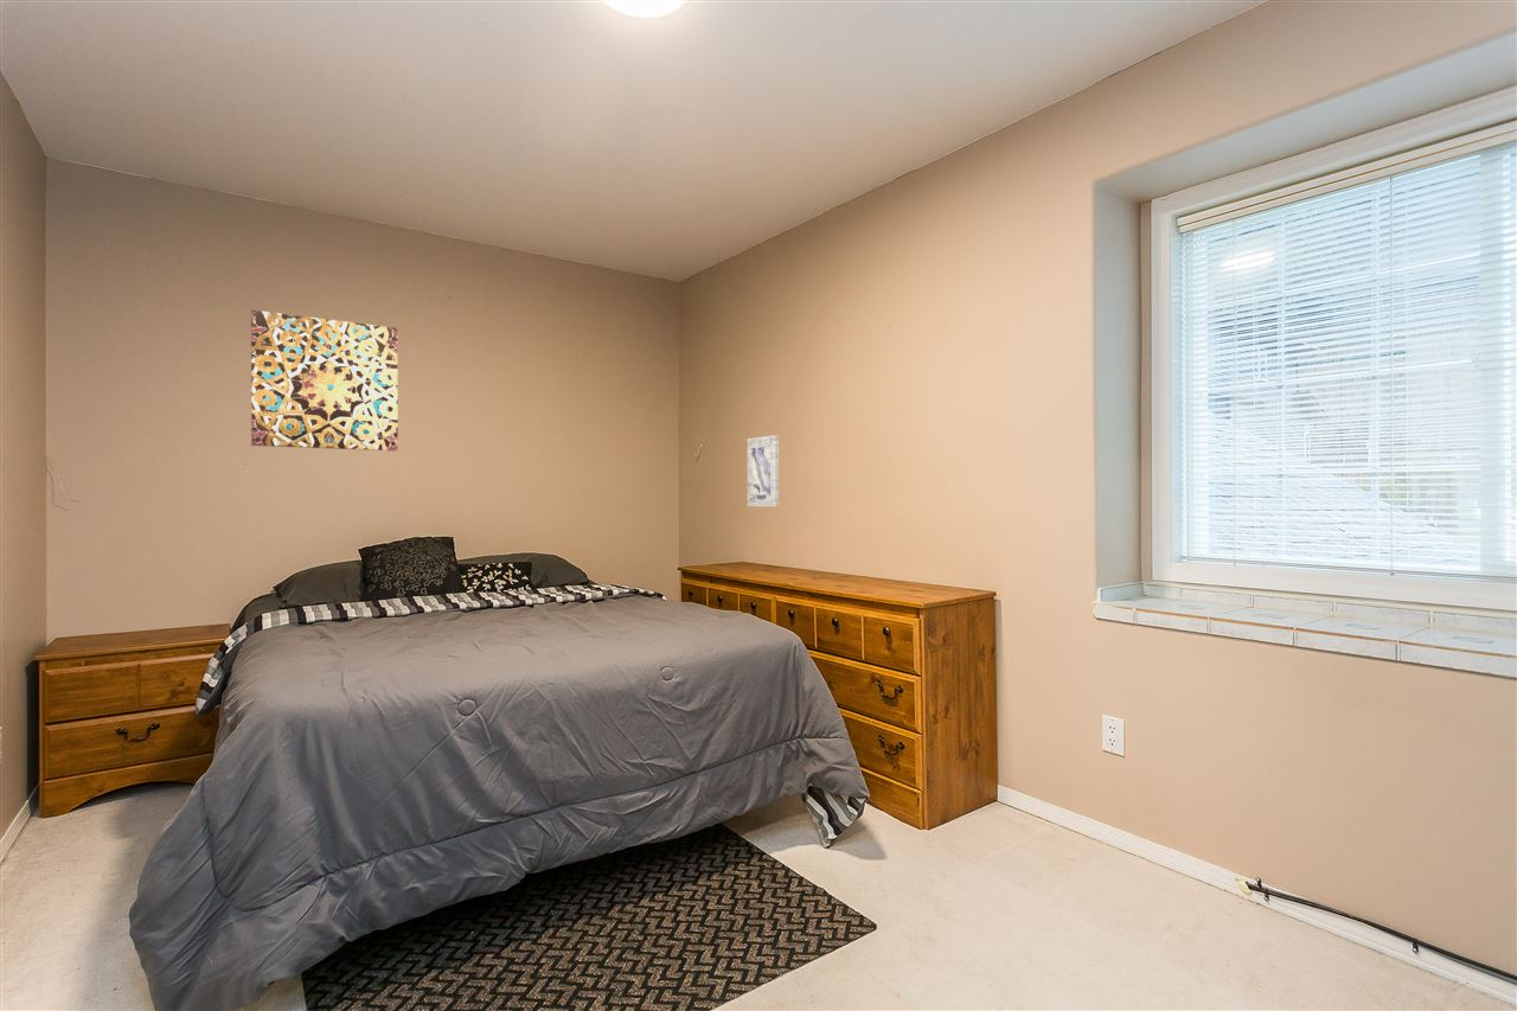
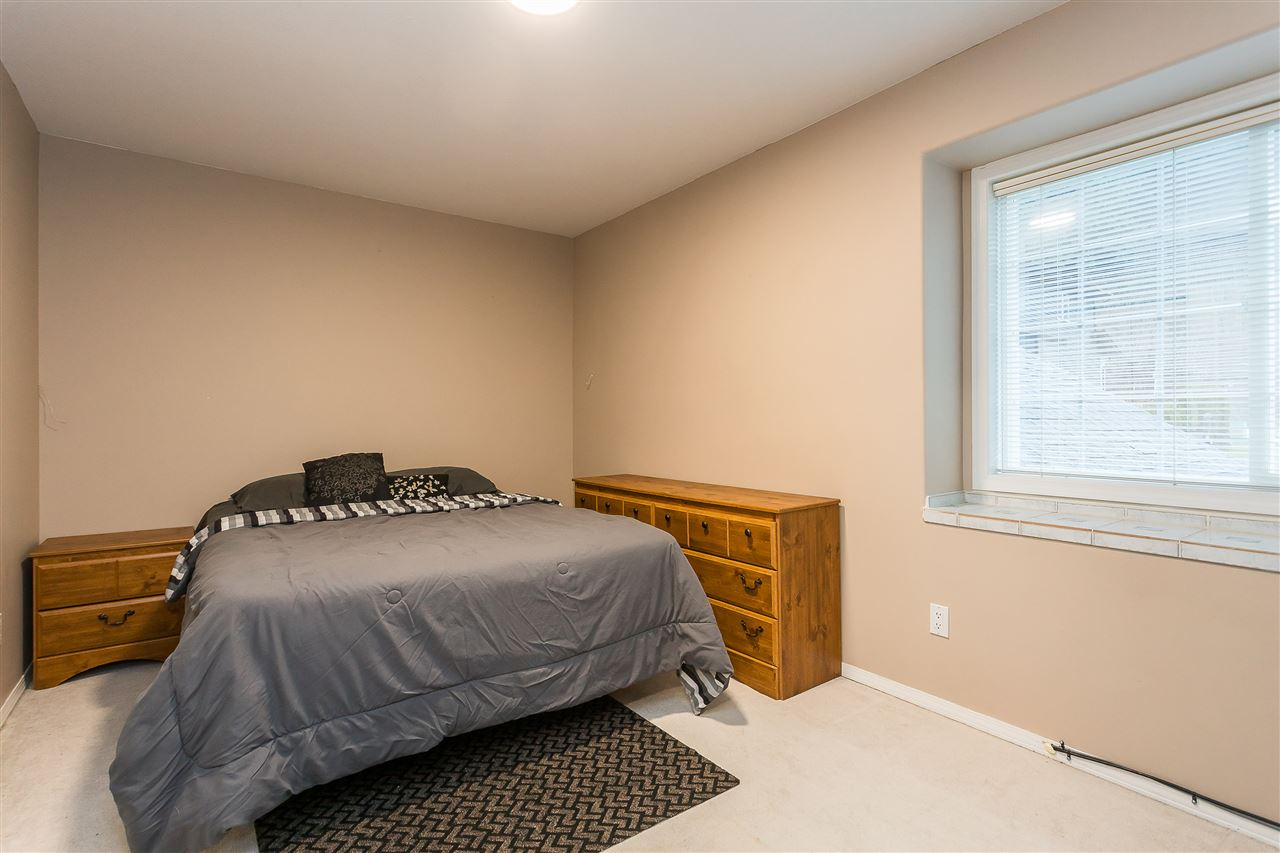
- wall art [747,434,780,507]
- wall art [250,309,399,452]
